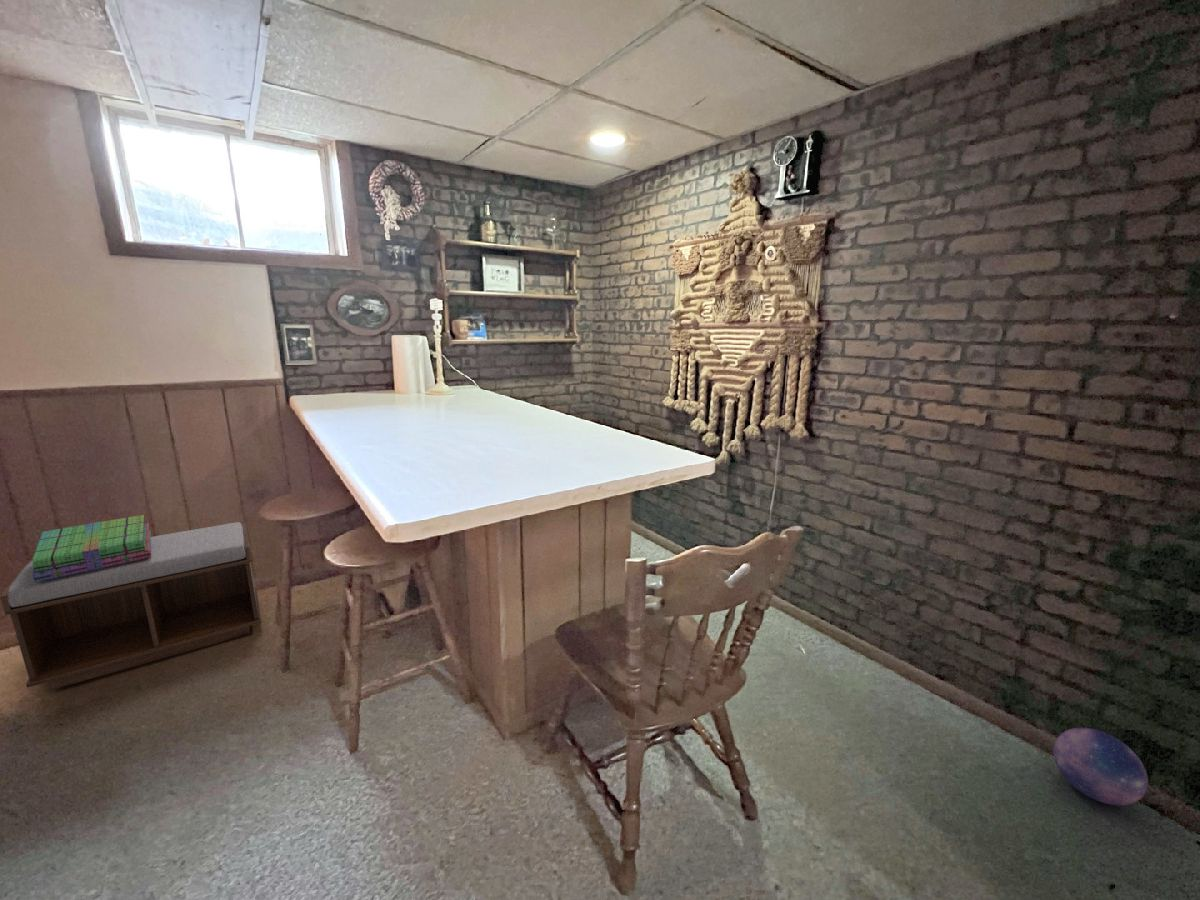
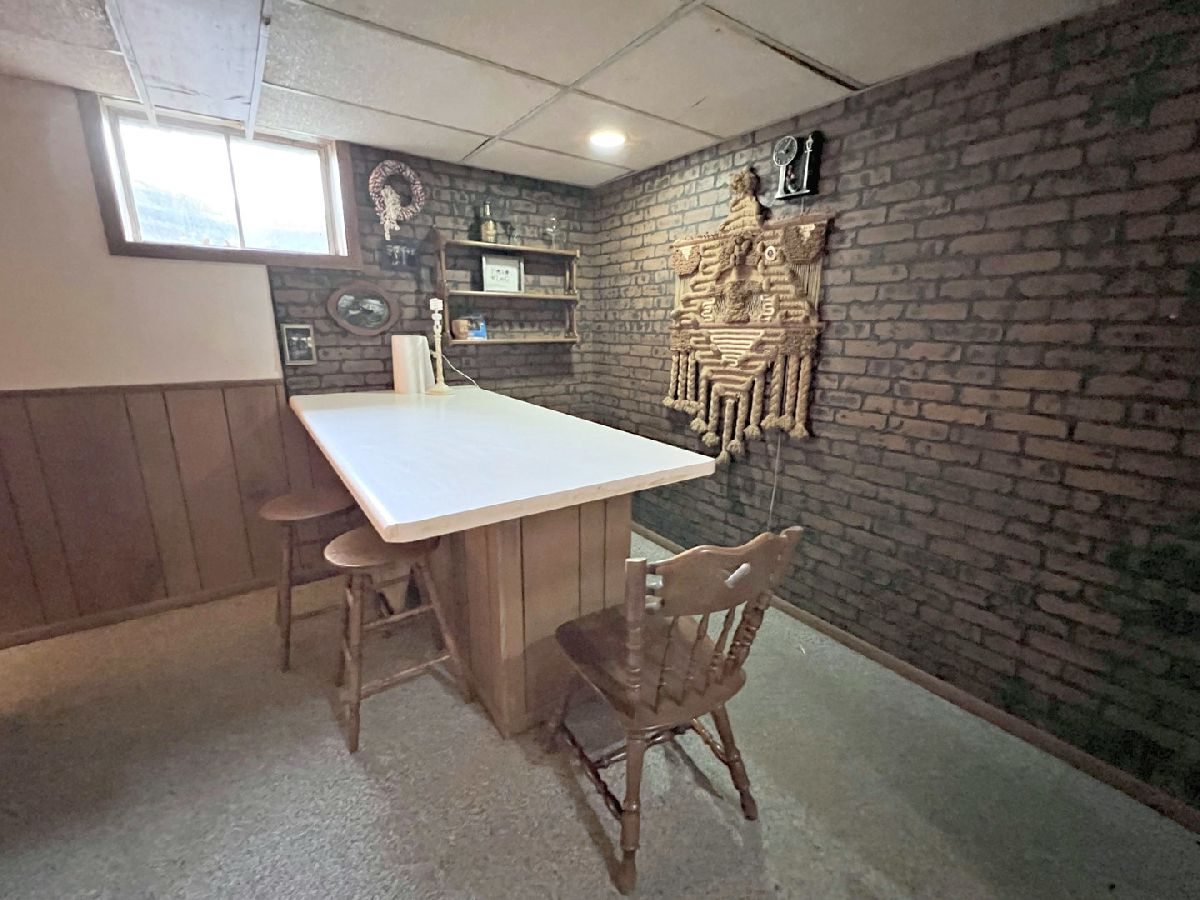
- stack of books [32,514,152,582]
- bench [0,521,262,691]
- decorative ball [1052,727,1149,807]
